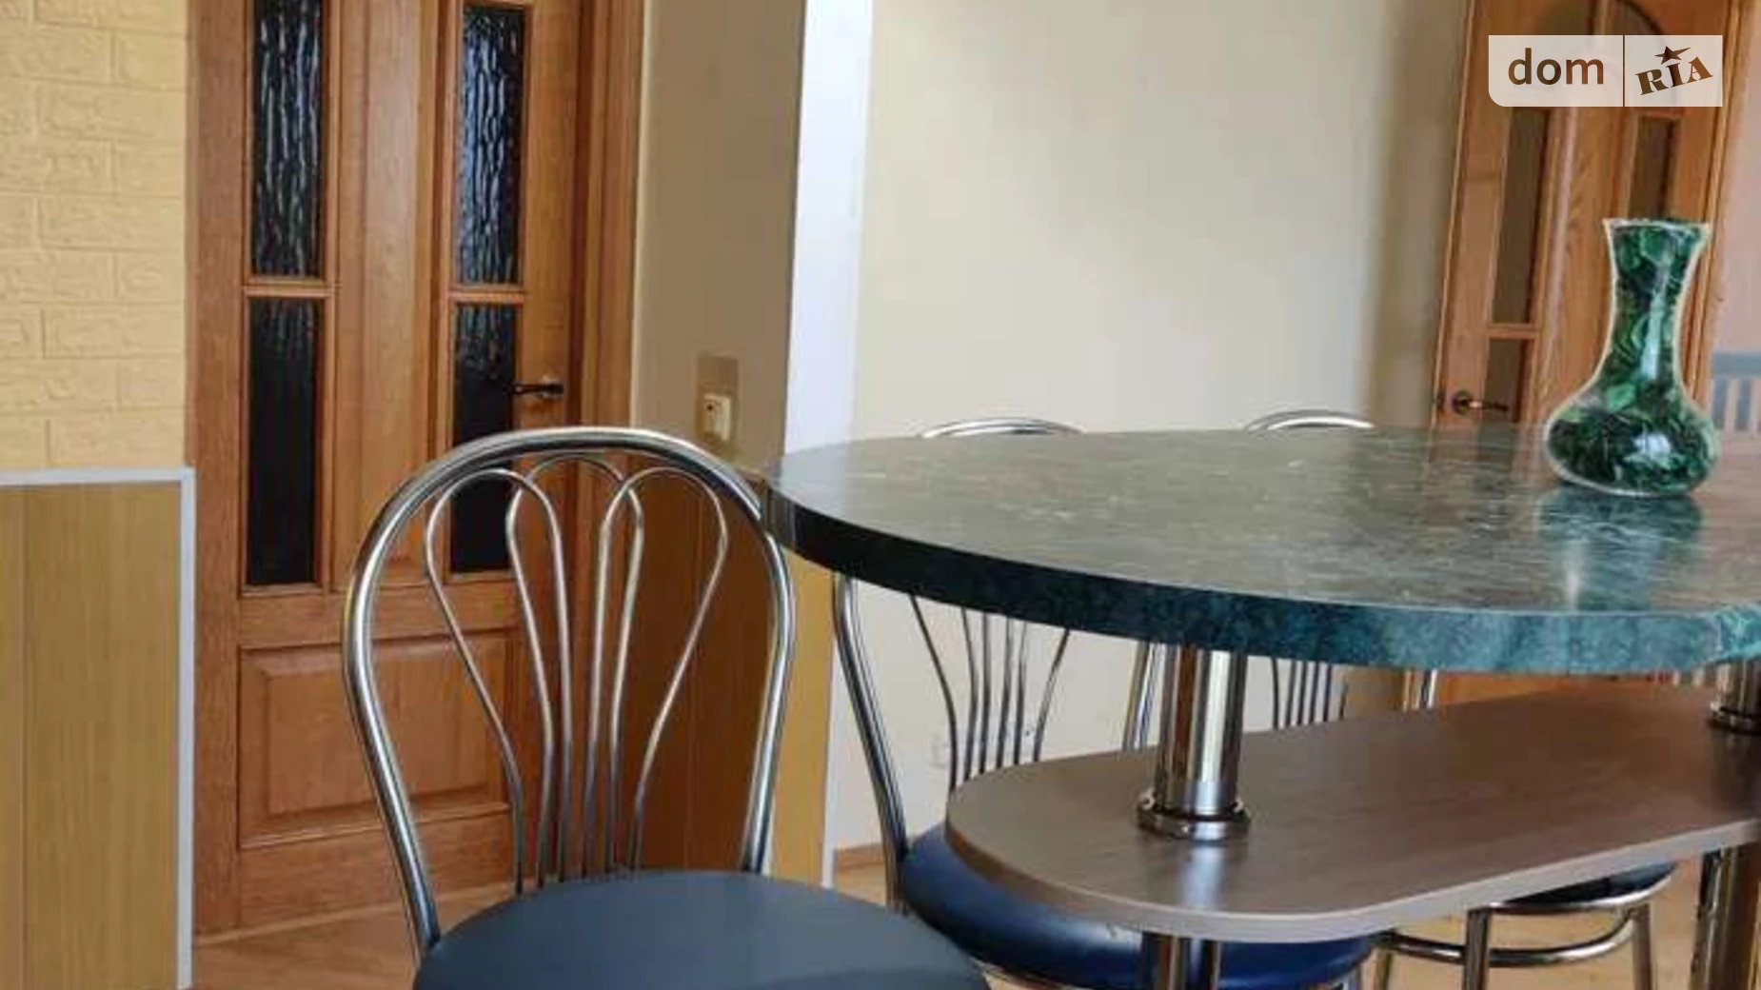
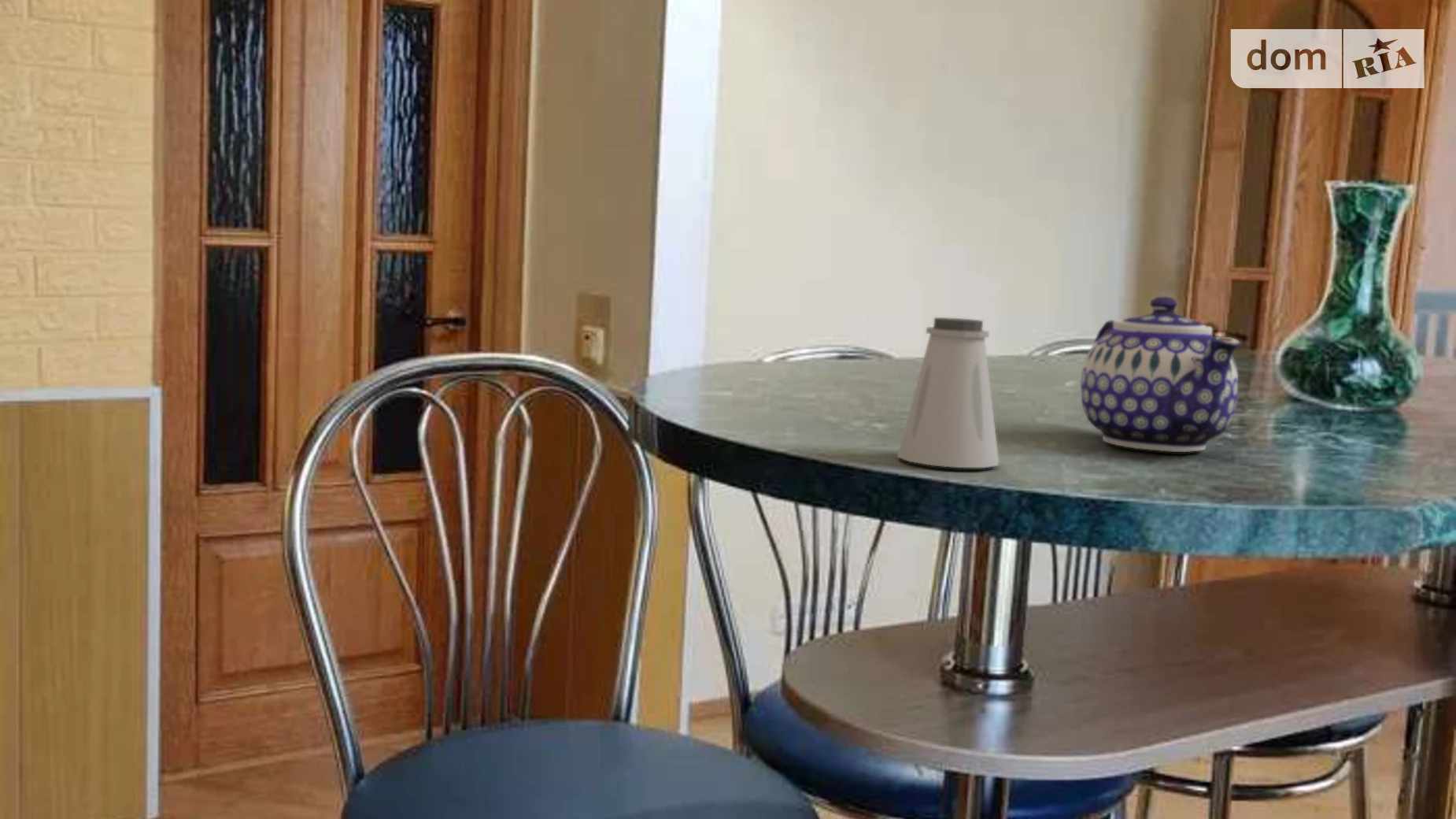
+ saltshaker [896,317,1000,469]
+ teapot [1080,296,1242,453]
